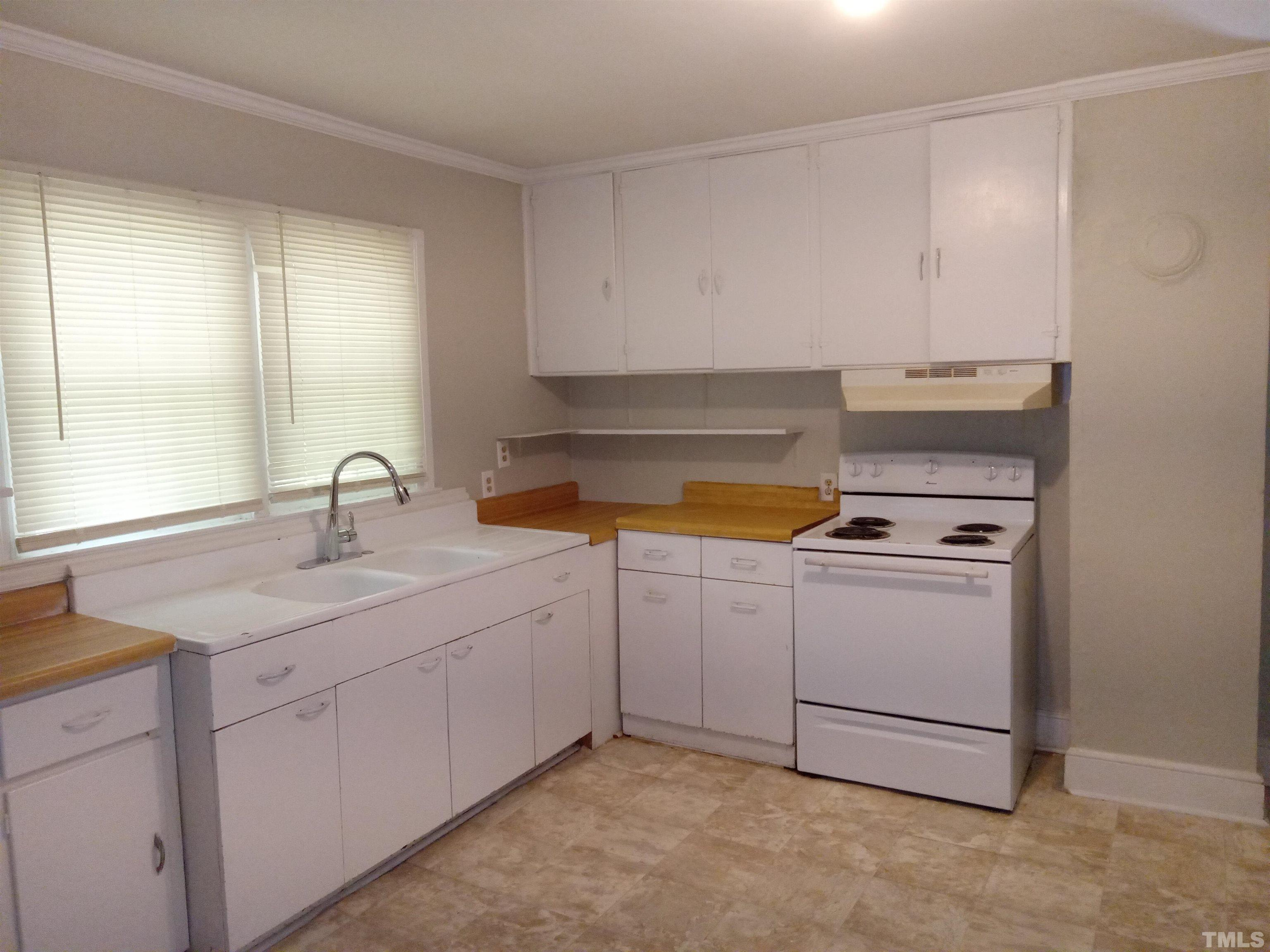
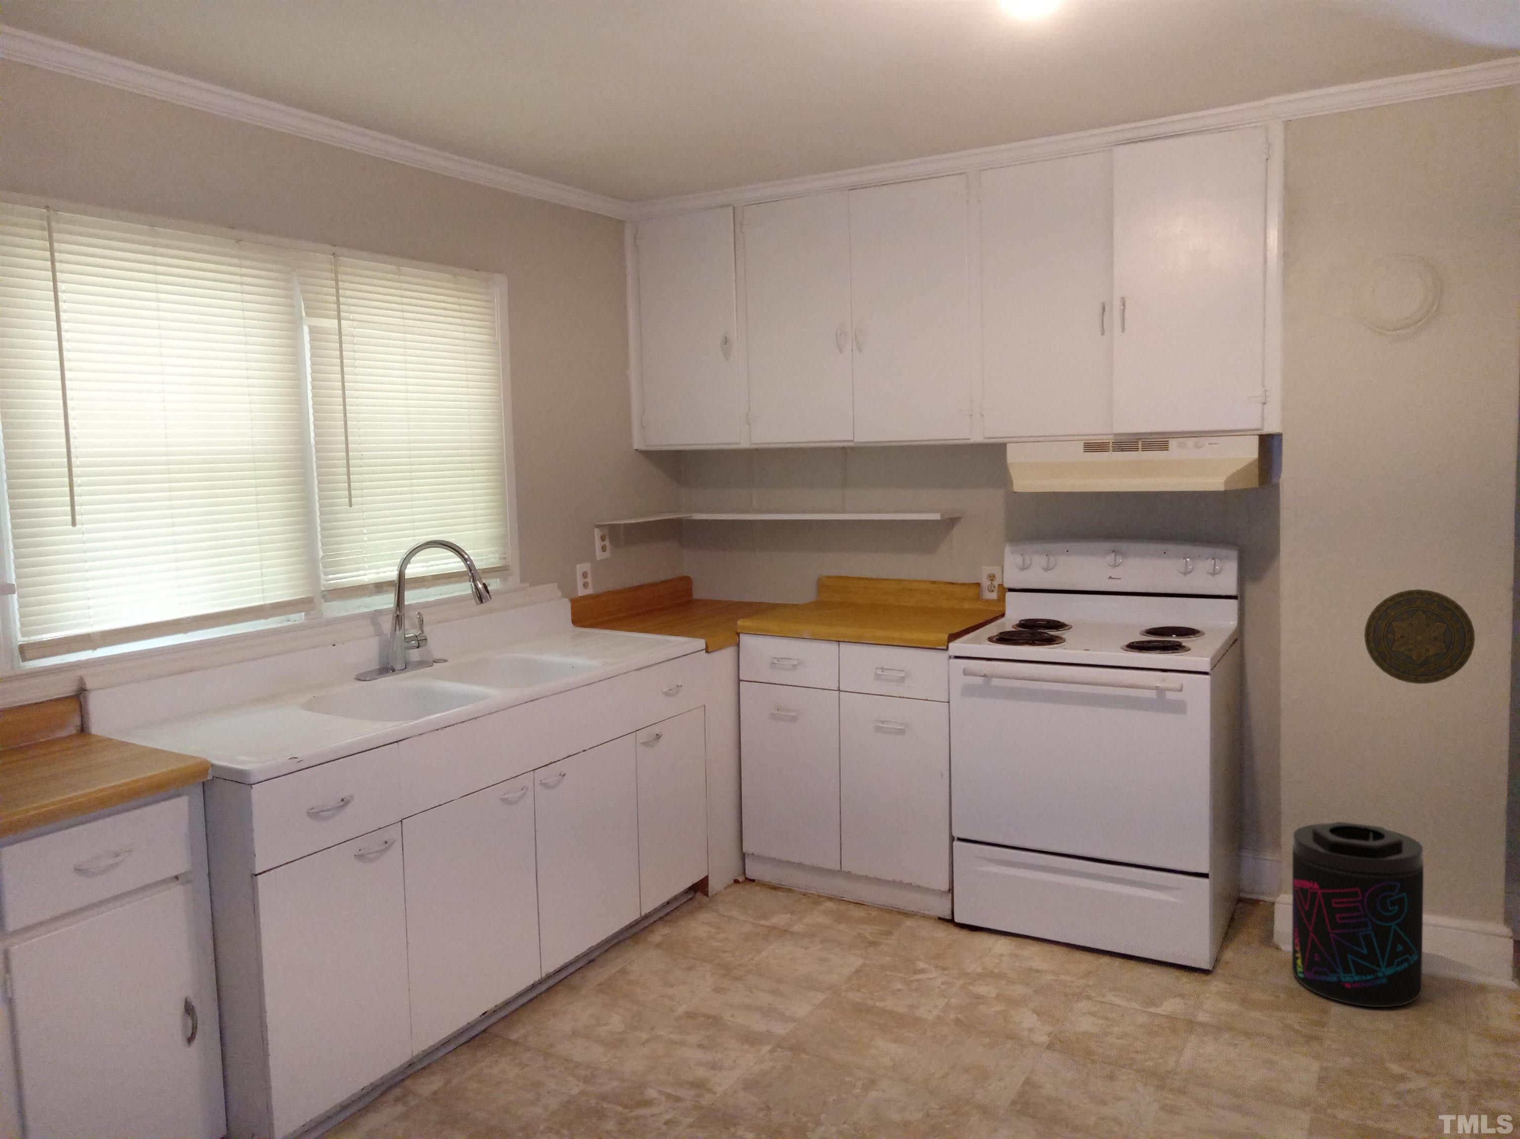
+ decorative plate [1363,589,1476,684]
+ supplement container [1291,821,1424,1007]
